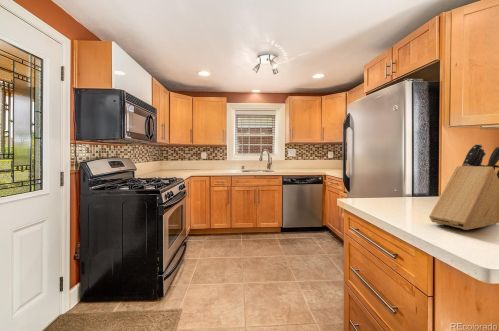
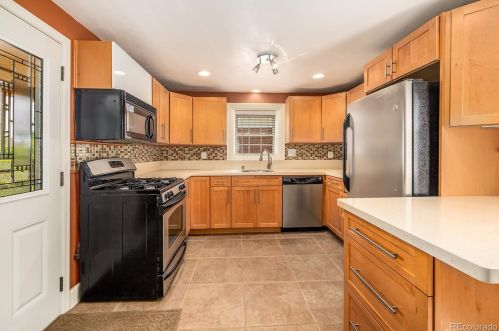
- knife block [428,143,499,231]
